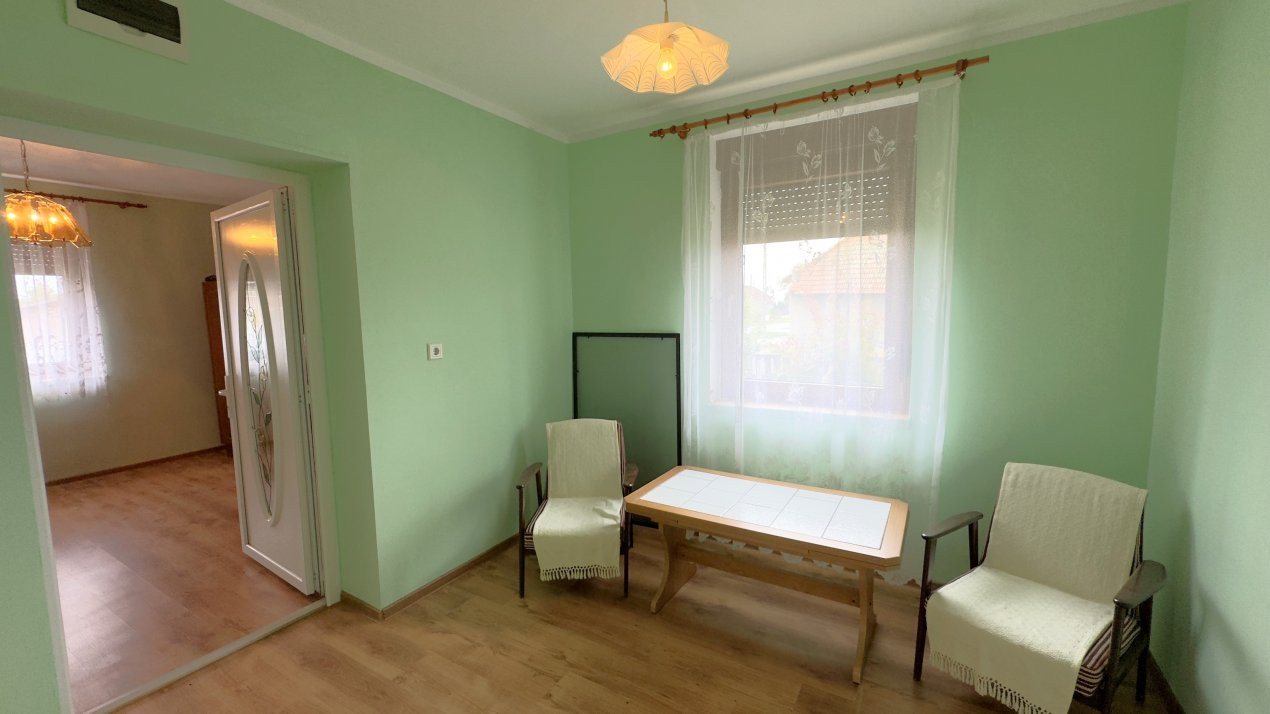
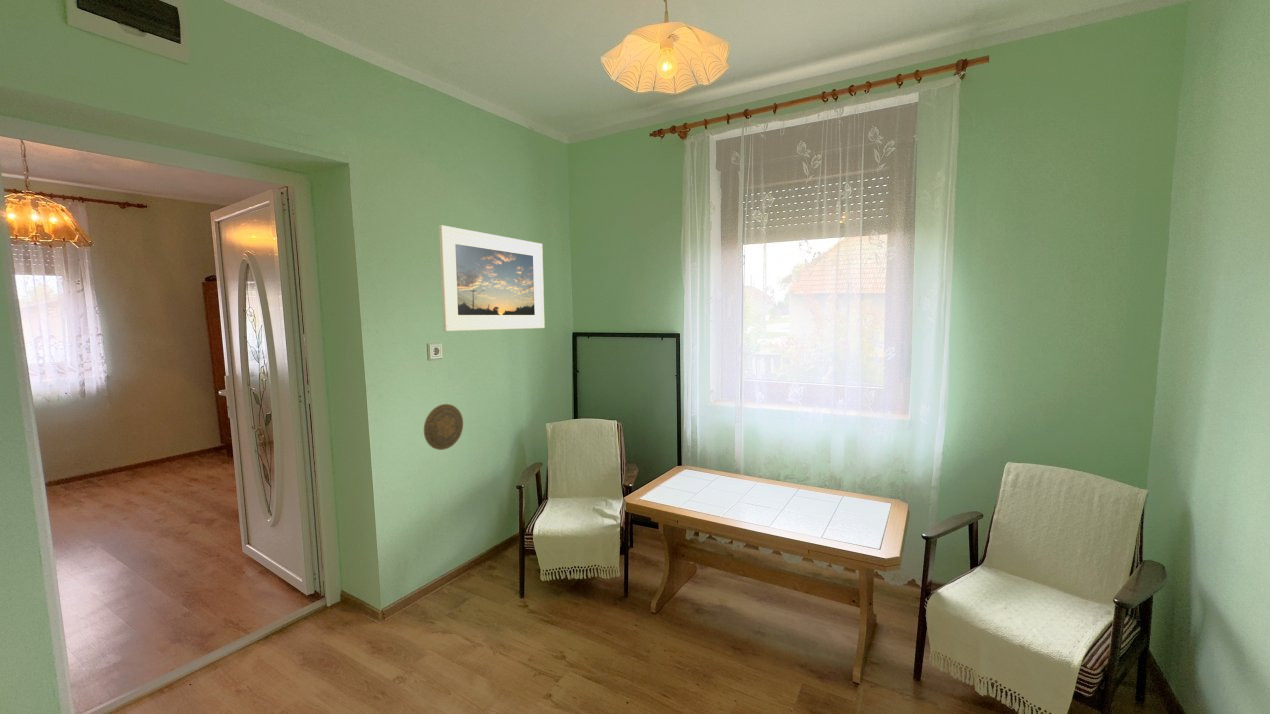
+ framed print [438,224,545,332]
+ decorative plate [423,403,464,451]
